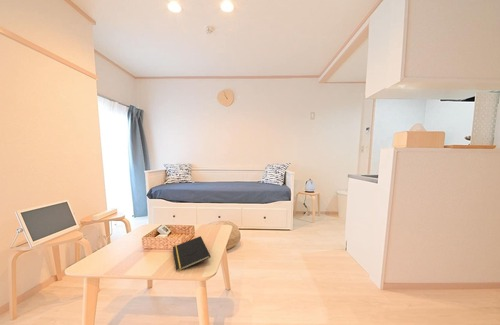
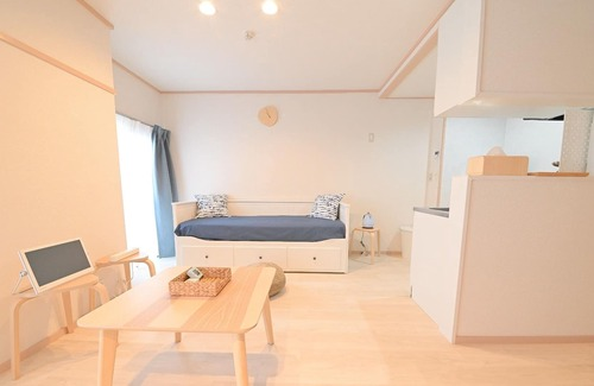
- notepad [172,235,212,272]
